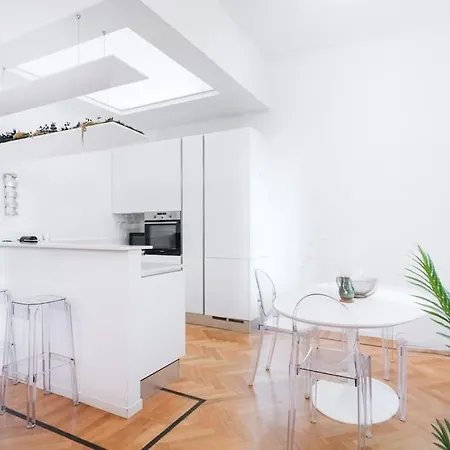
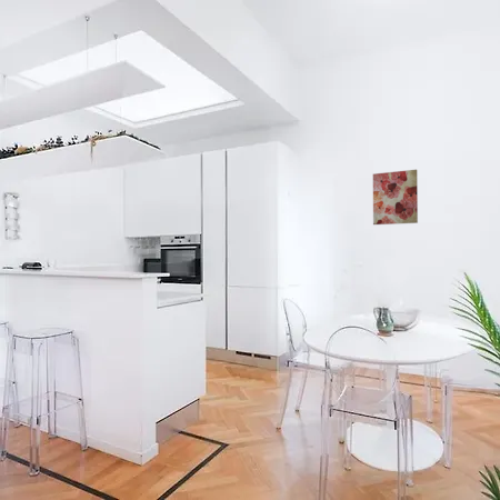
+ wall art [372,169,419,226]
